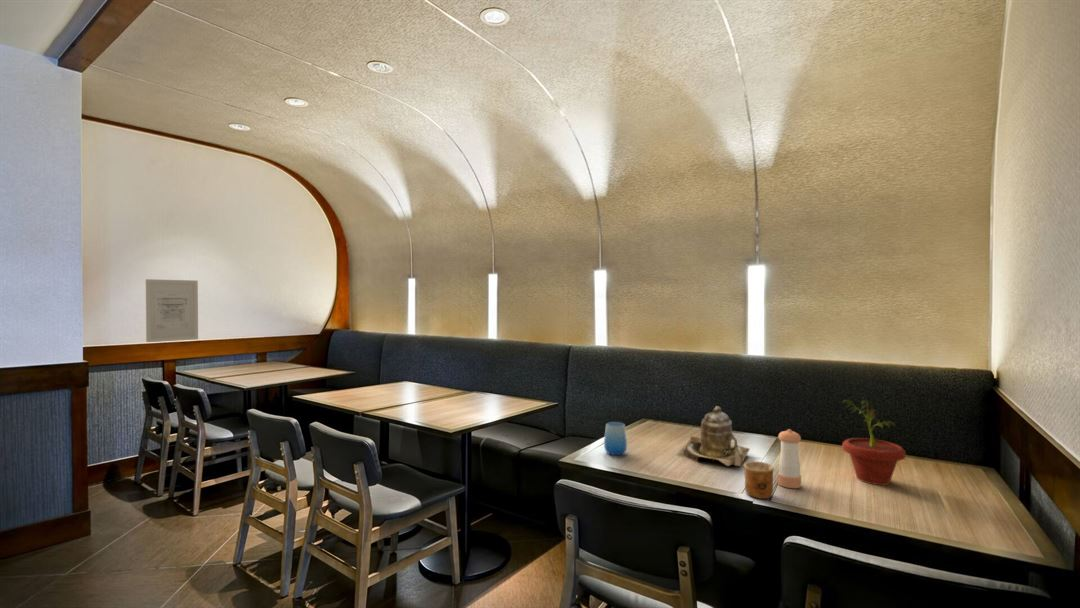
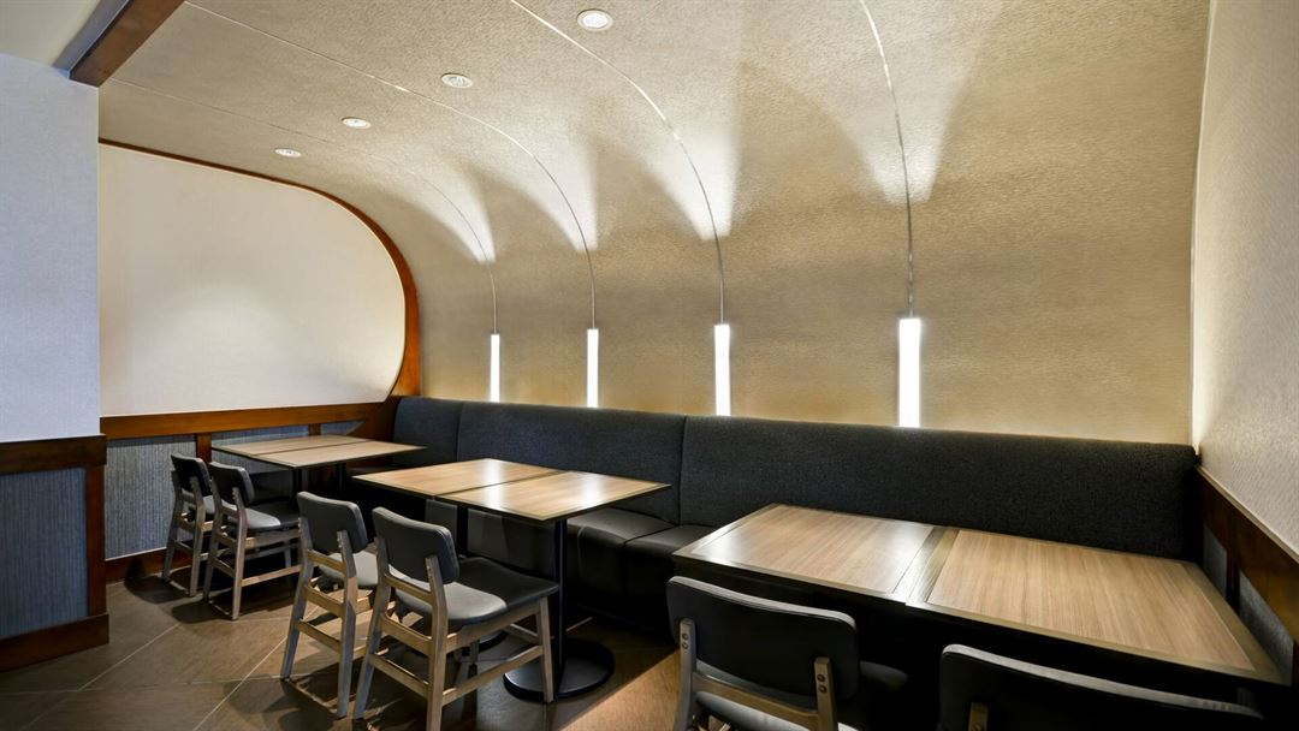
- cup [603,421,628,456]
- potted plant [841,397,907,486]
- wall art [145,278,199,343]
- teapot [675,405,751,468]
- pepper shaker [777,428,802,489]
- cup [743,460,775,500]
